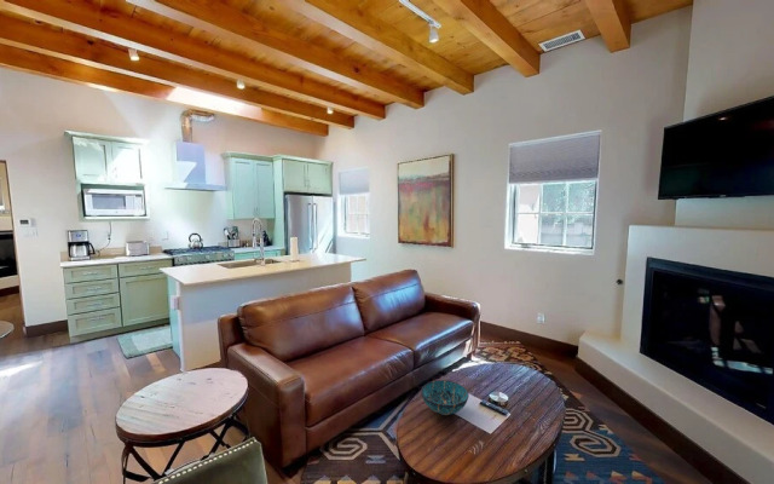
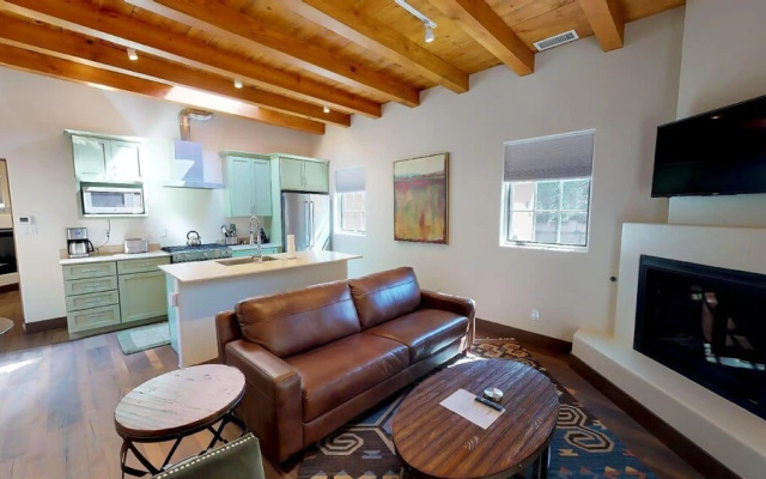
- decorative bowl [420,379,470,416]
